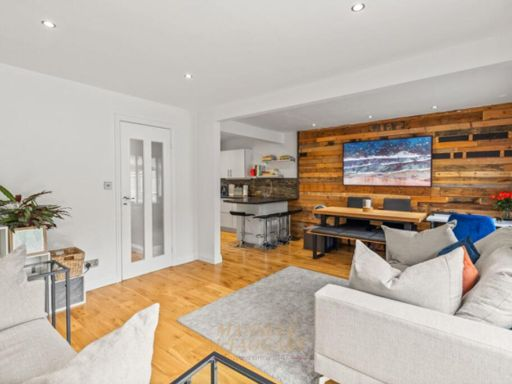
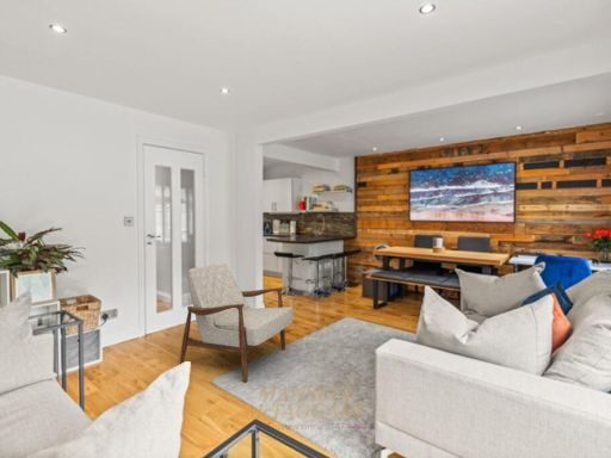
+ armchair [179,262,294,383]
